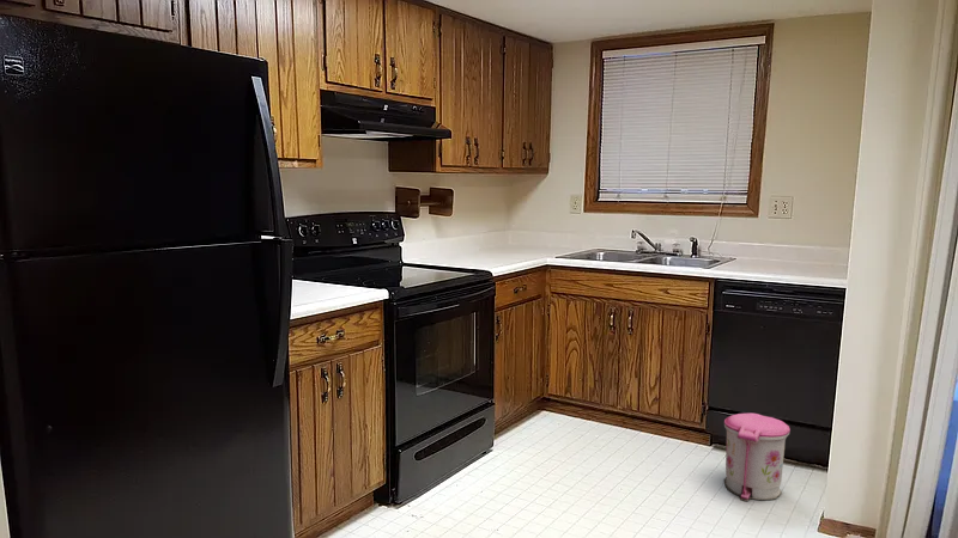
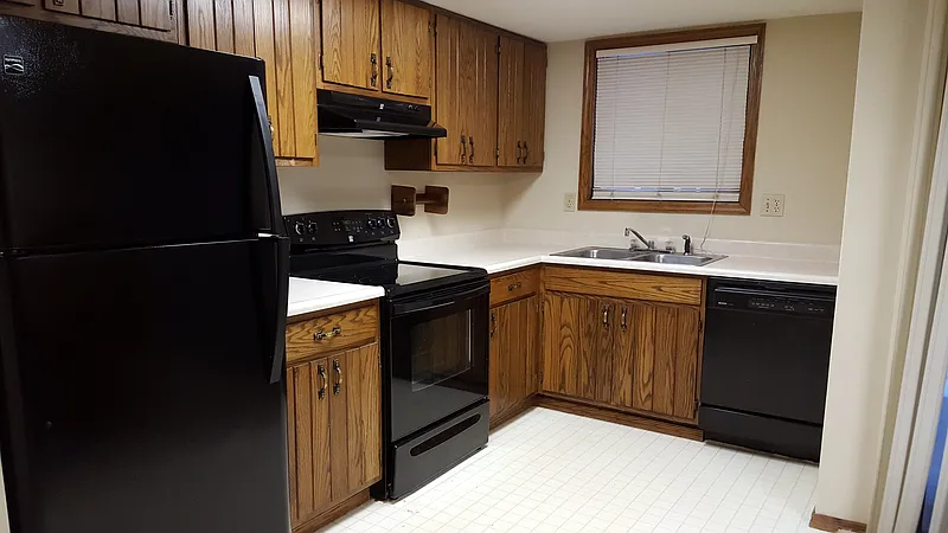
- trash can [723,412,792,502]
